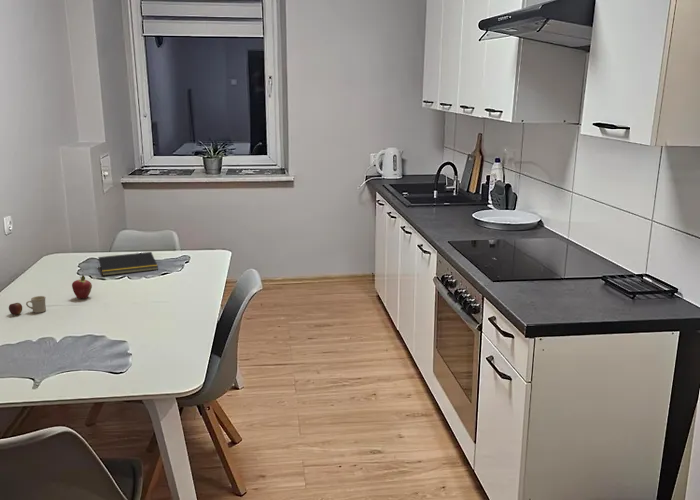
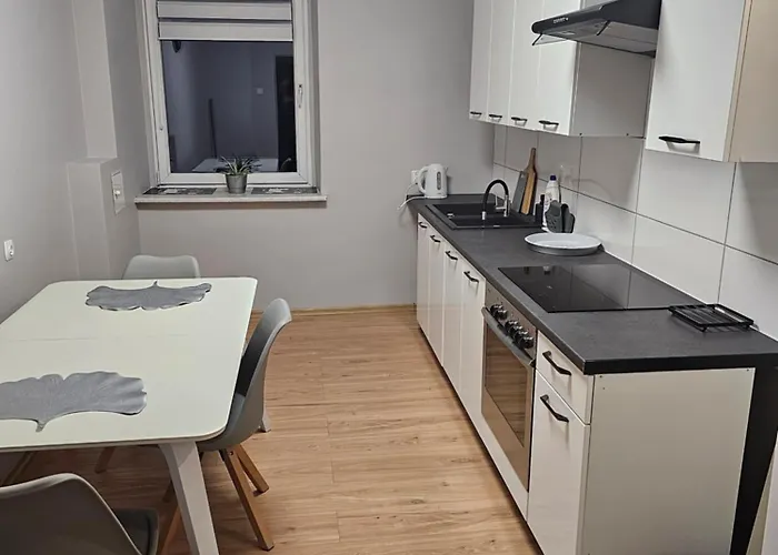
- fruit [71,274,93,300]
- notepad [97,251,159,277]
- mug [8,295,47,316]
